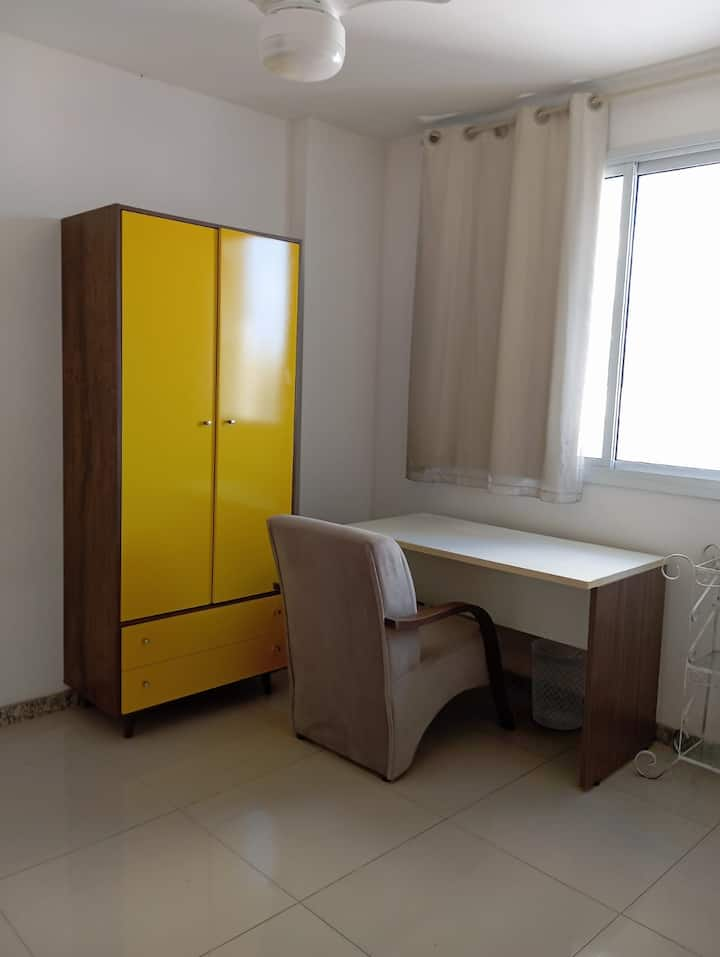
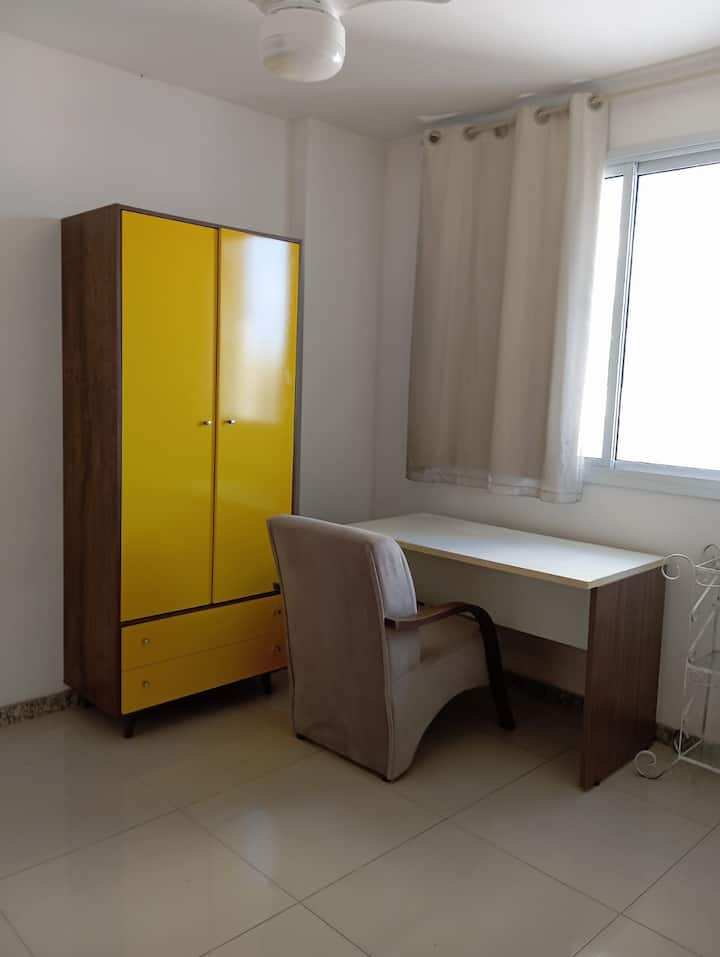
- wastebasket [531,638,587,731]
